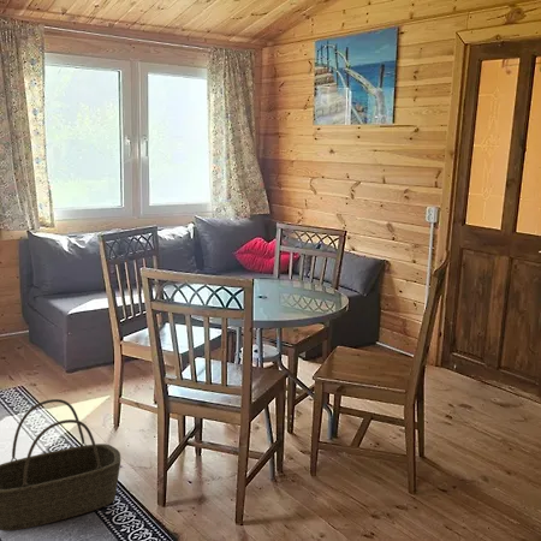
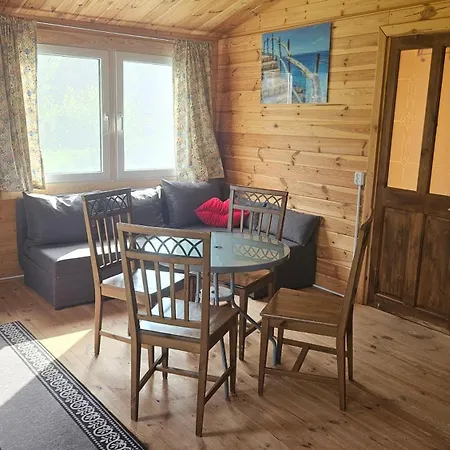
- basket [0,398,123,533]
